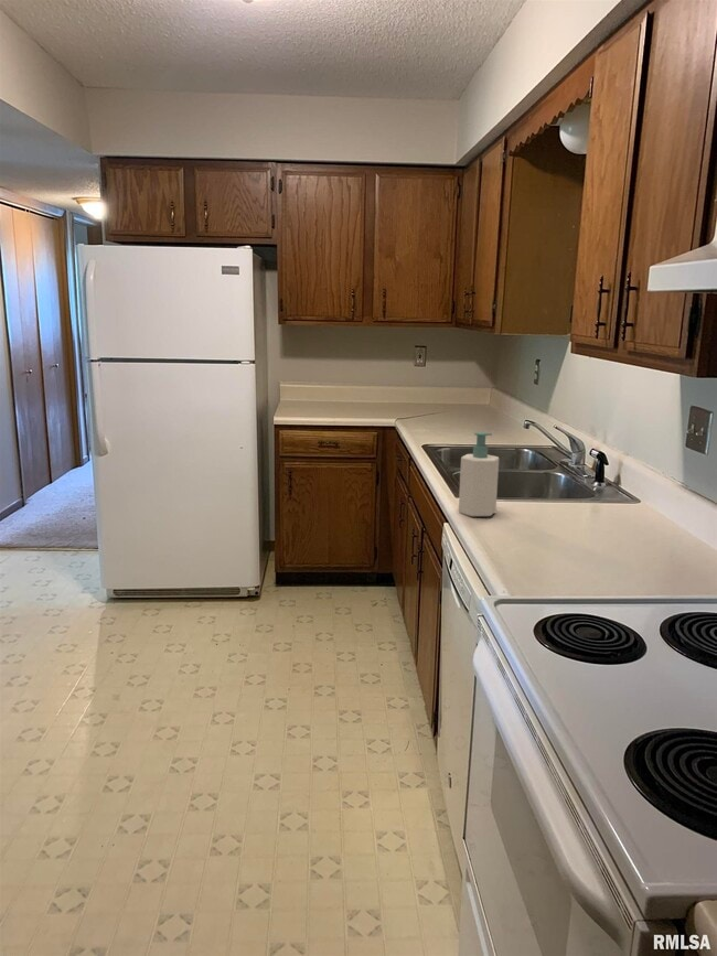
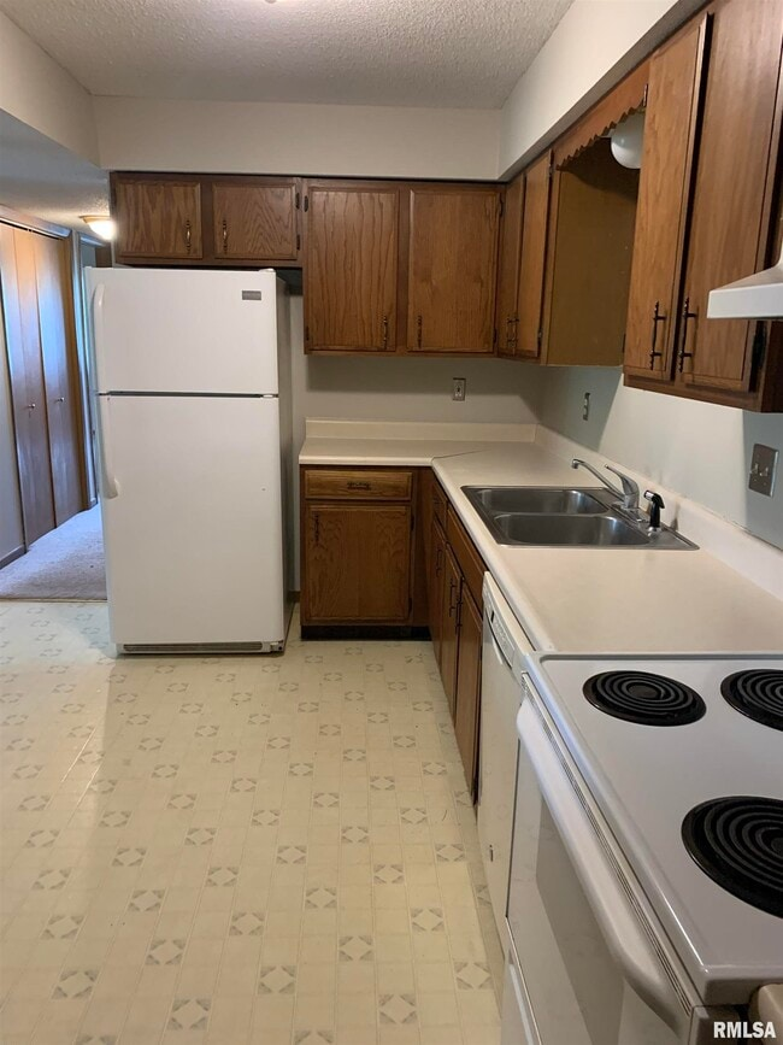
- soap bottle [458,431,500,517]
